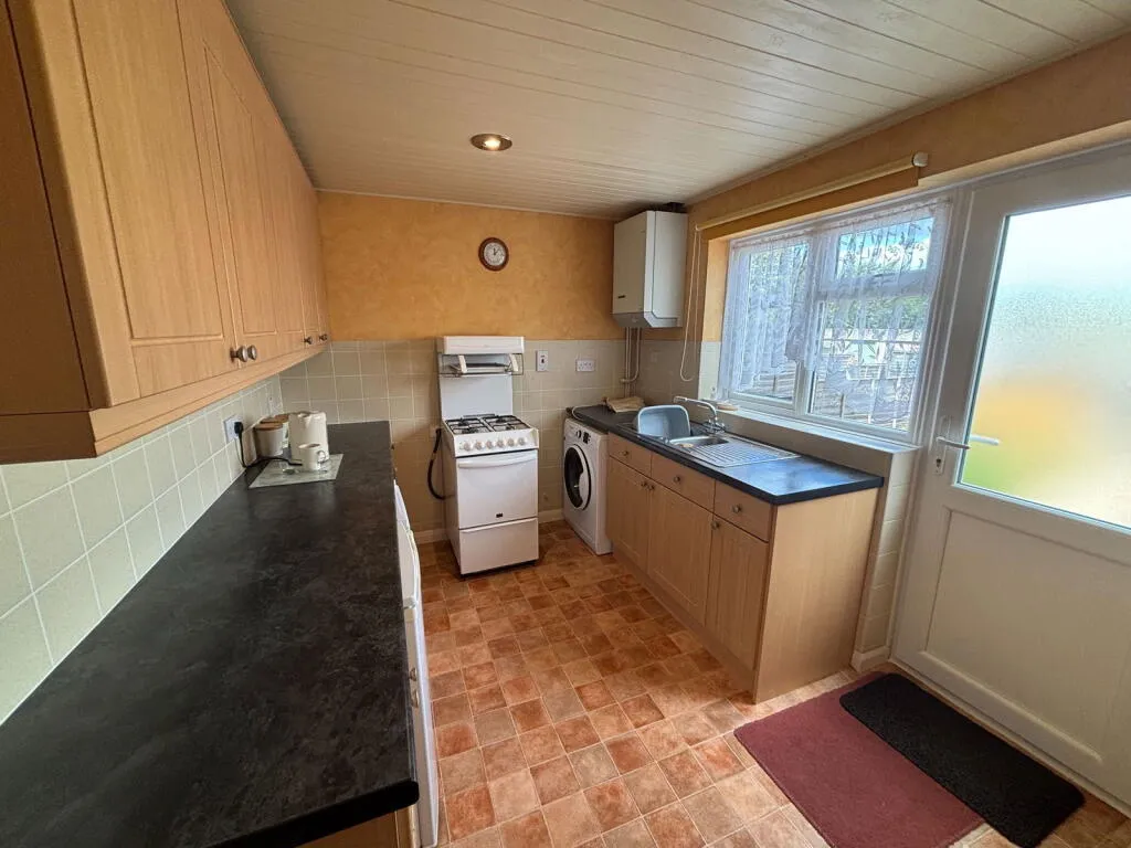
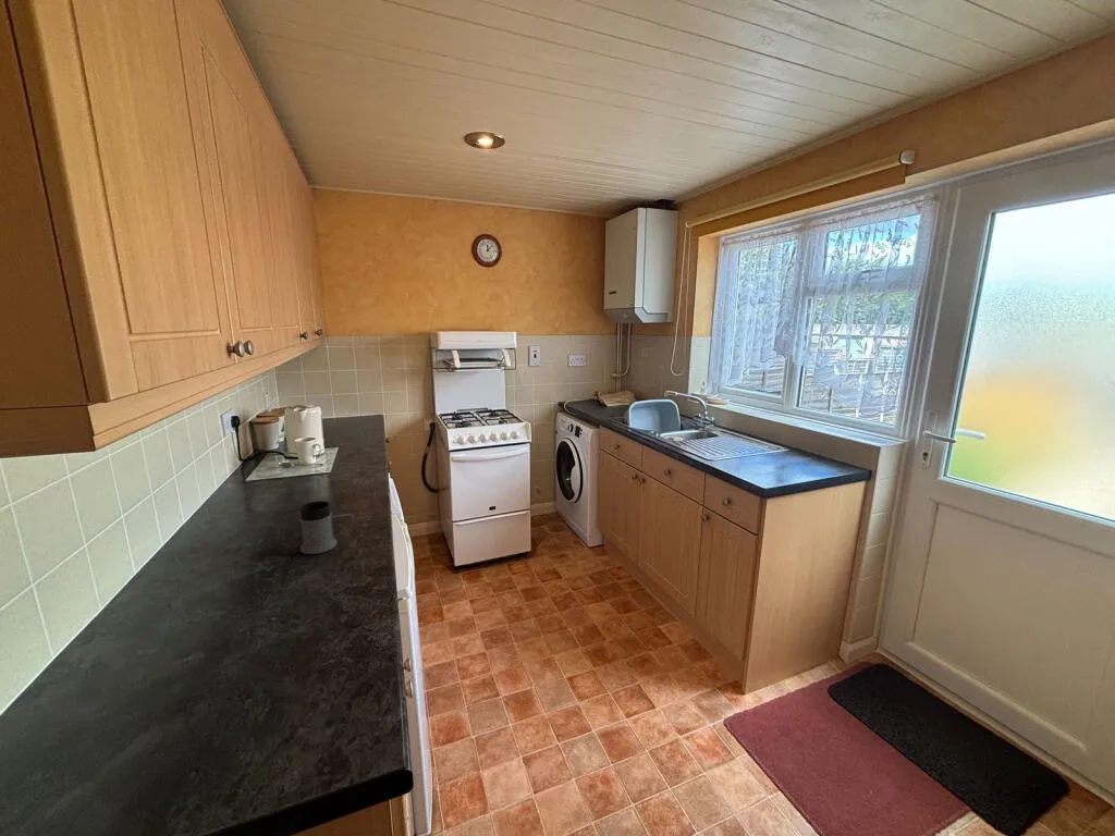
+ mug [298,500,354,555]
